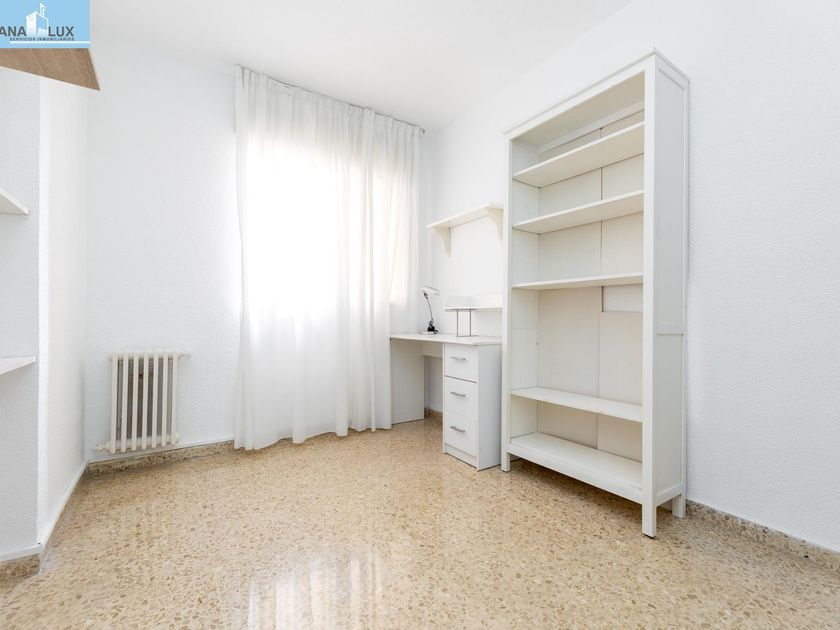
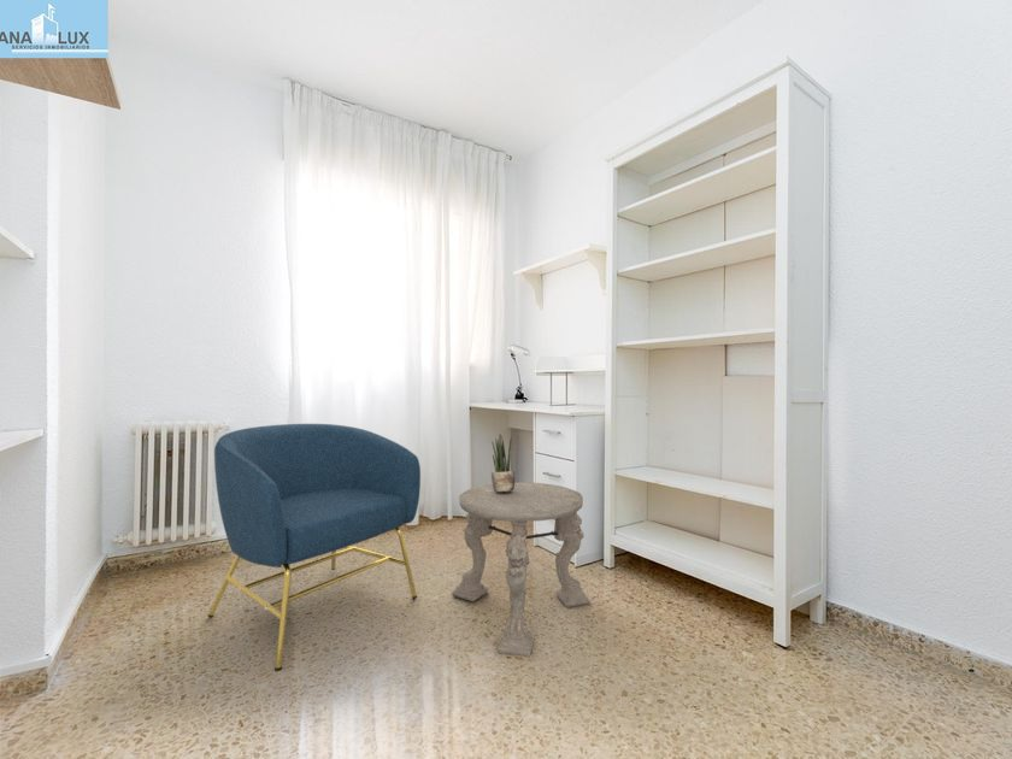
+ potted plant [490,433,516,492]
+ side table [451,481,590,658]
+ armchair [207,423,422,672]
